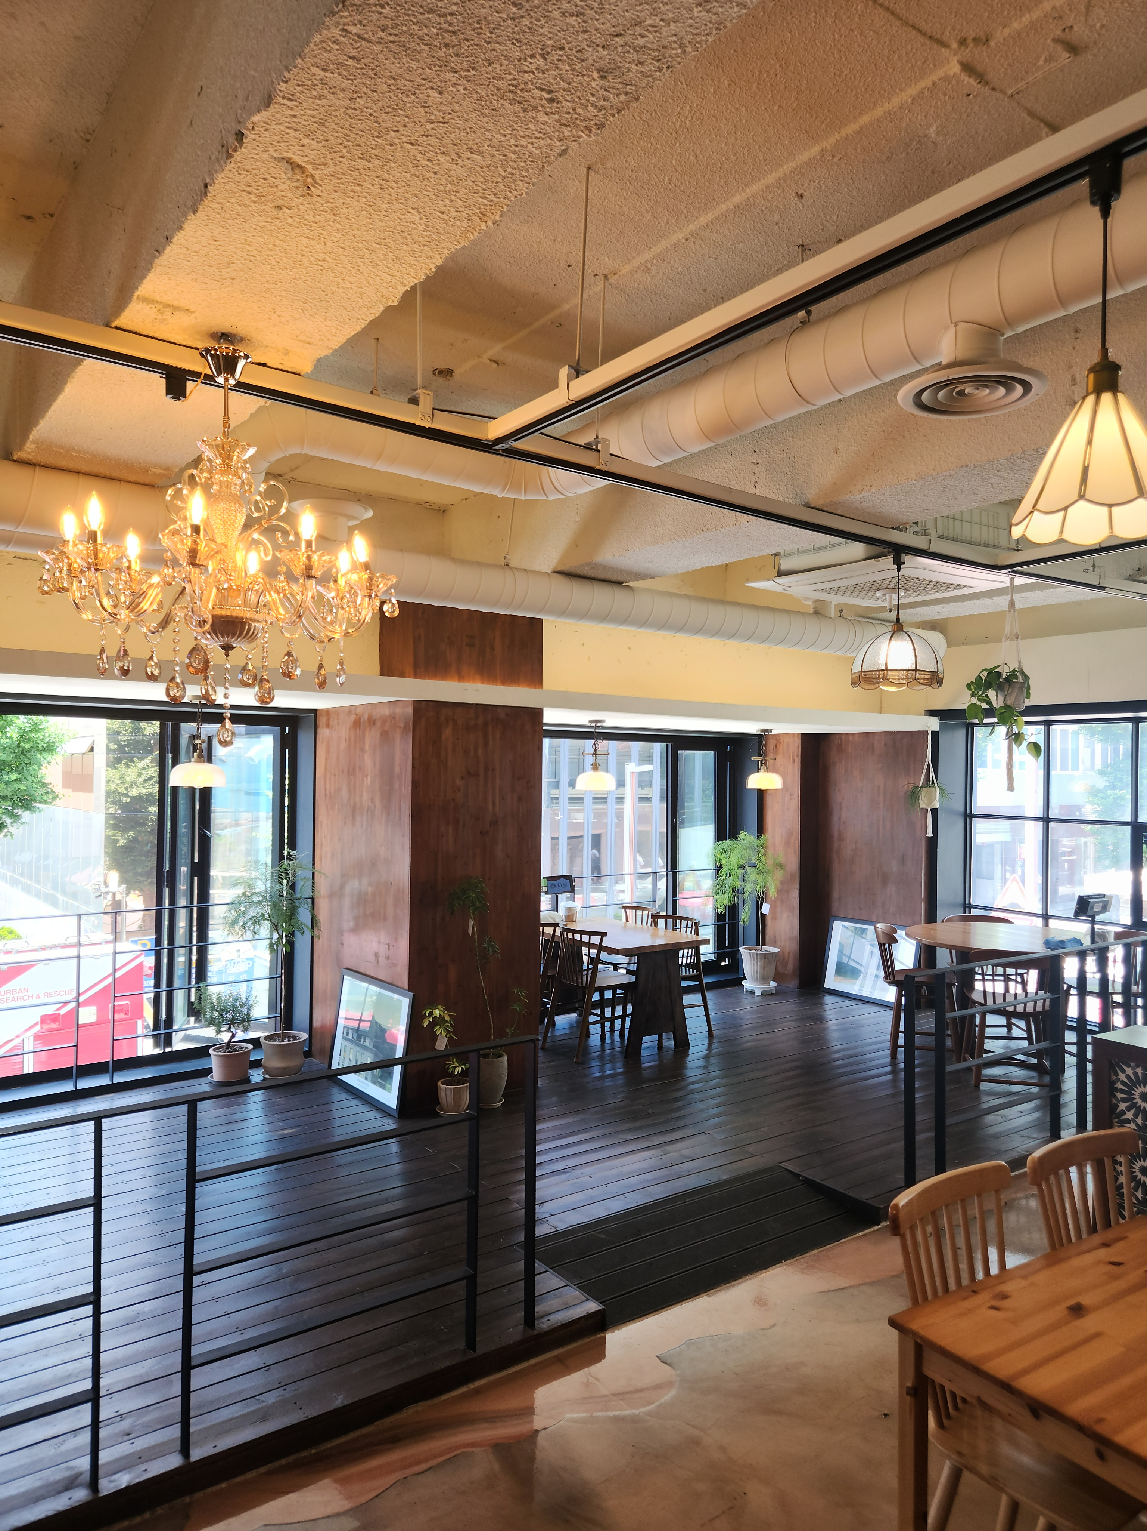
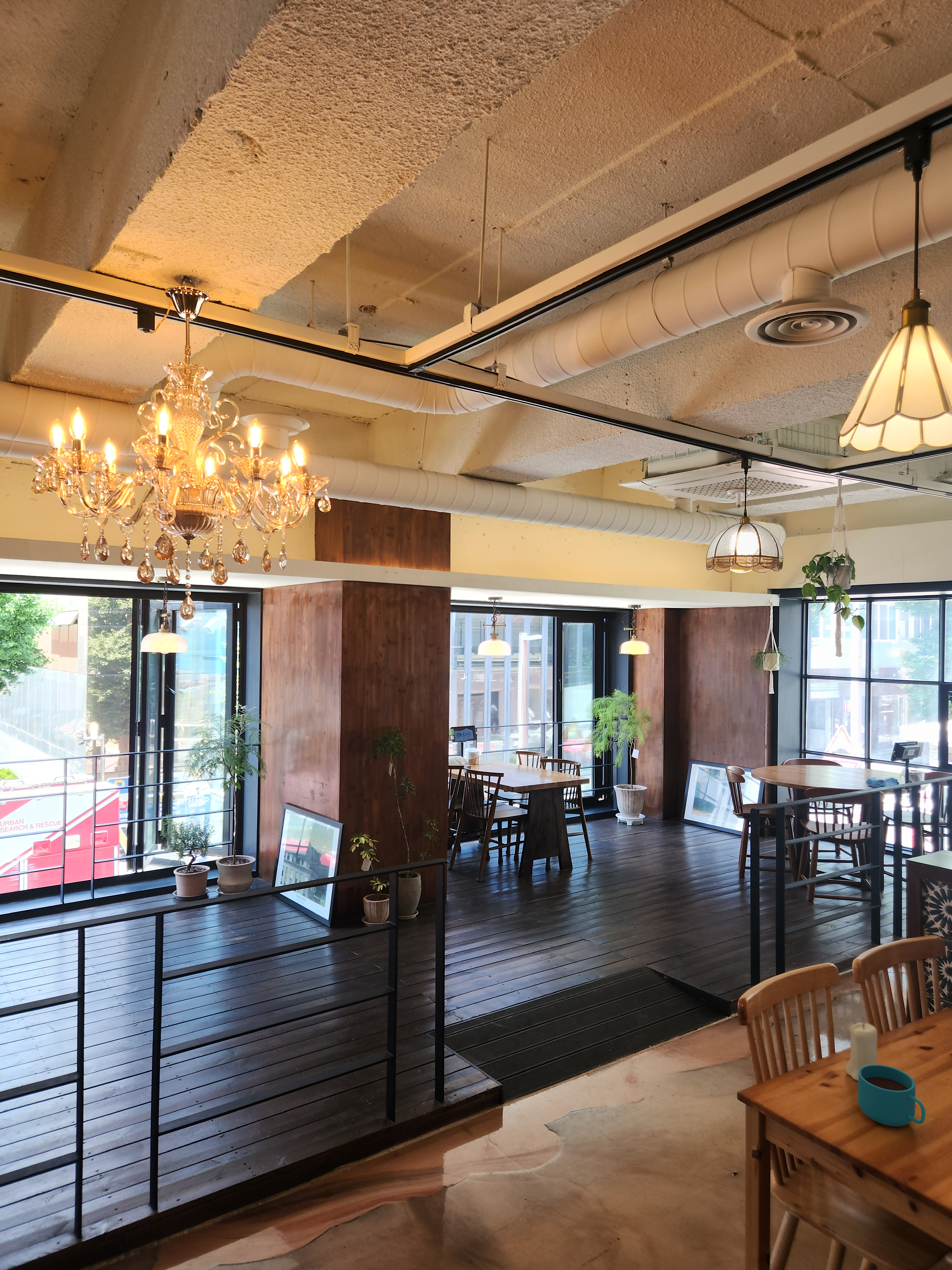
+ cup [858,1064,926,1127]
+ candle [845,1023,878,1081]
